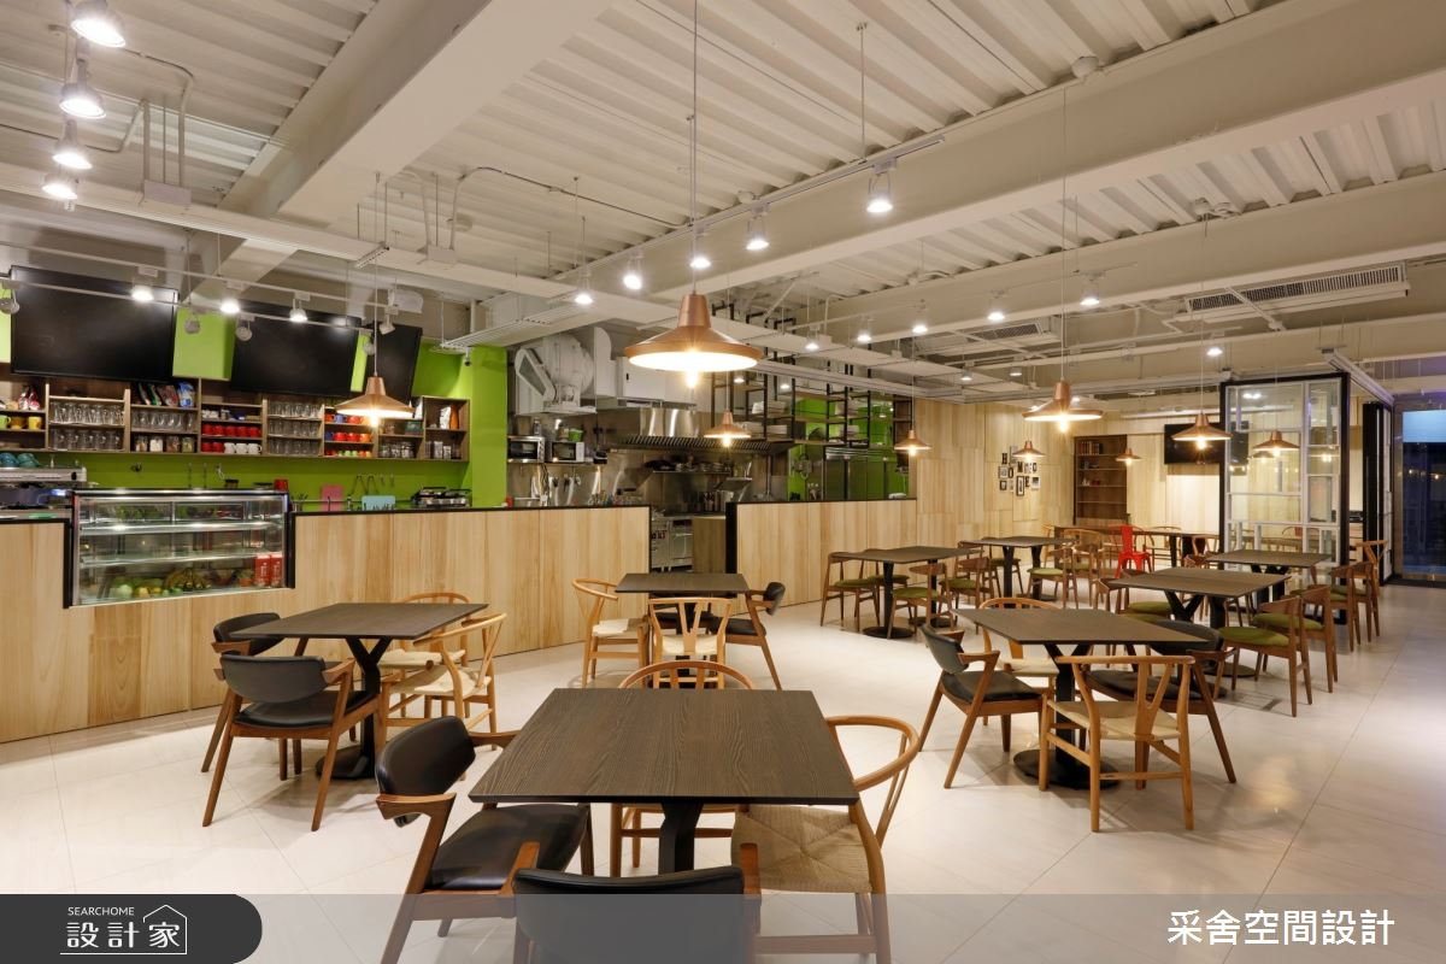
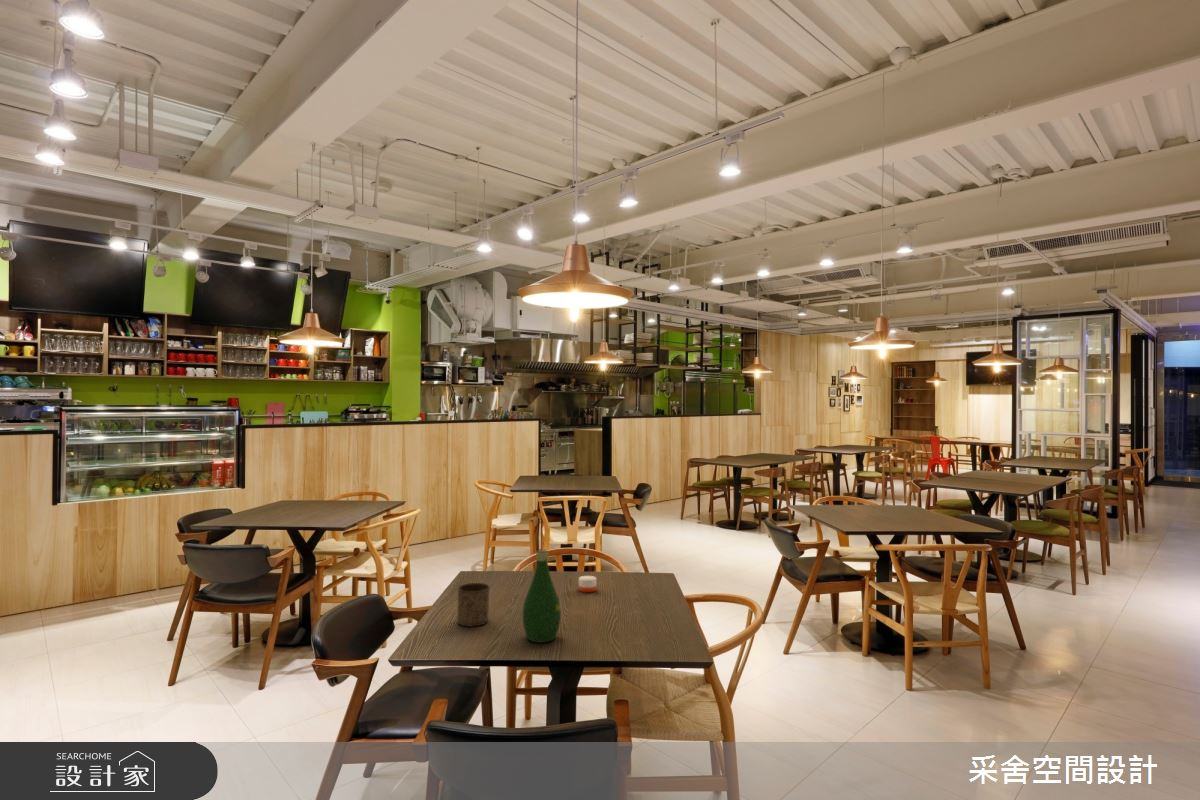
+ candle [578,575,597,593]
+ bottle [522,549,562,643]
+ cup [456,582,491,628]
